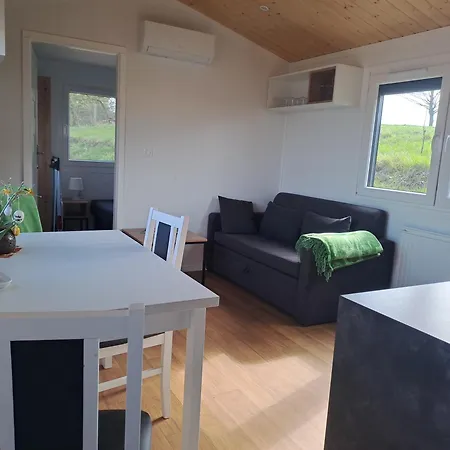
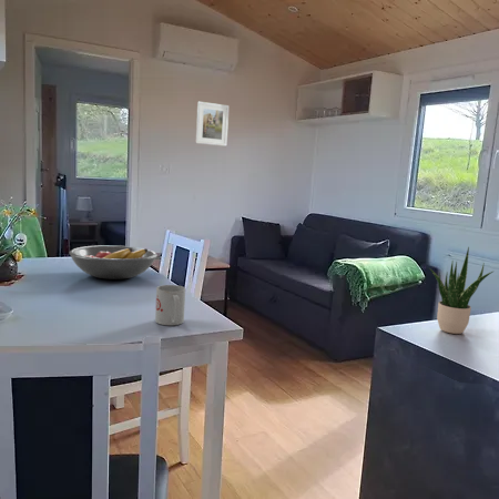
+ mug [154,284,186,326]
+ fruit bowl [69,245,159,281]
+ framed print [195,101,231,147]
+ potted plant [428,246,495,335]
